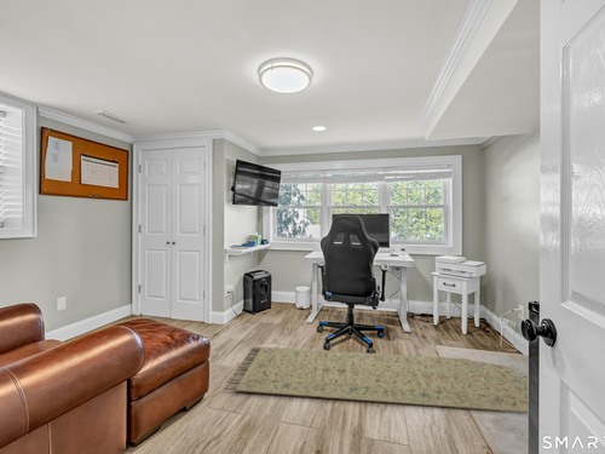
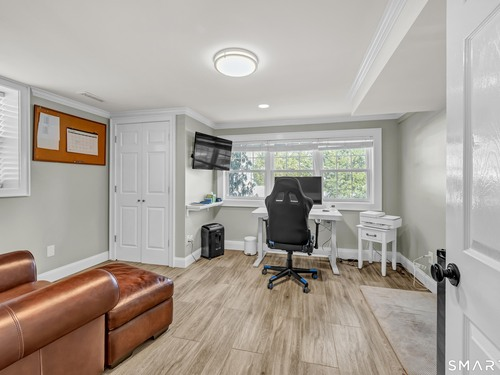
- rug [221,346,529,414]
